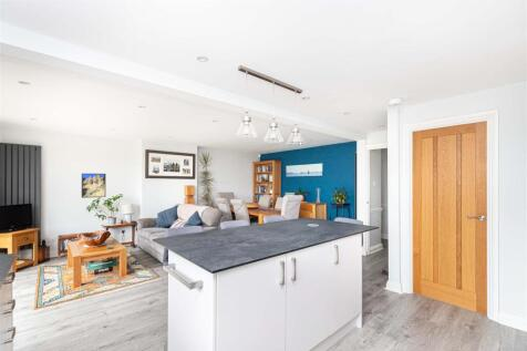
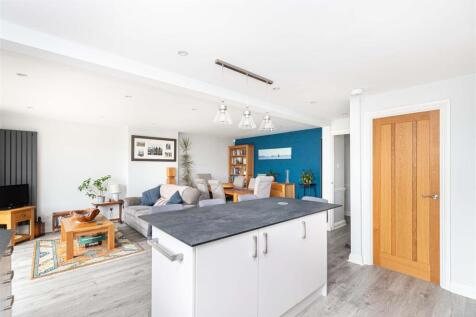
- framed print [81,173,107,199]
